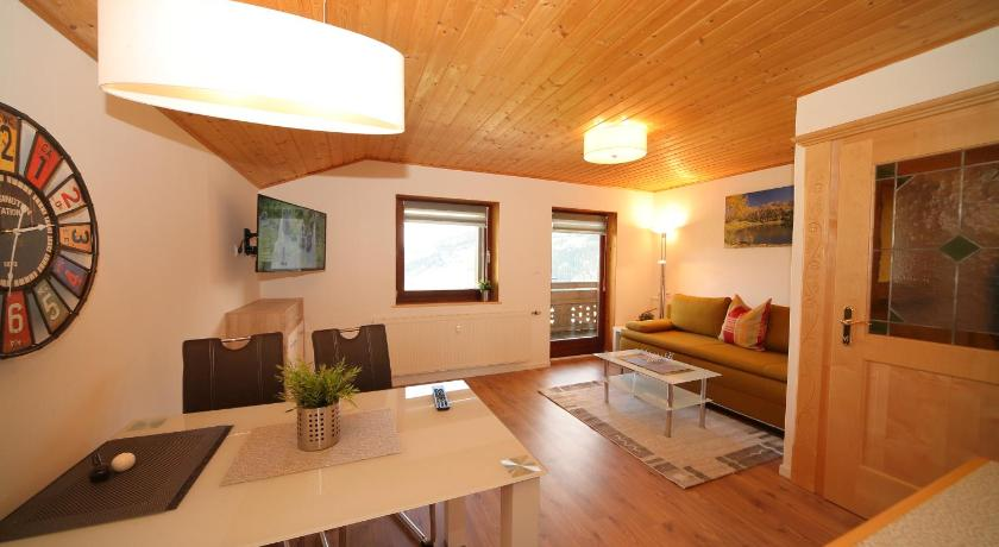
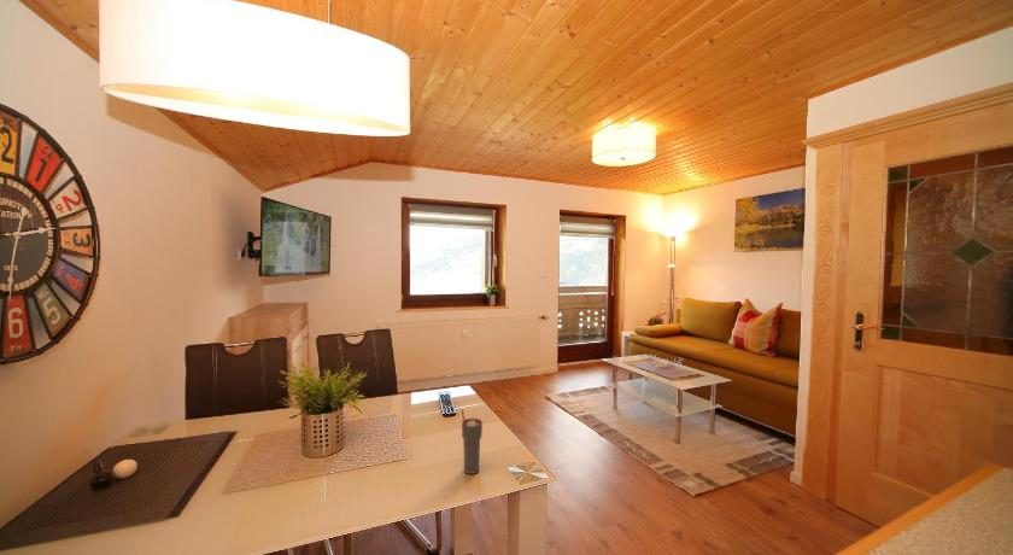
+ cup [459,408,484,475]
